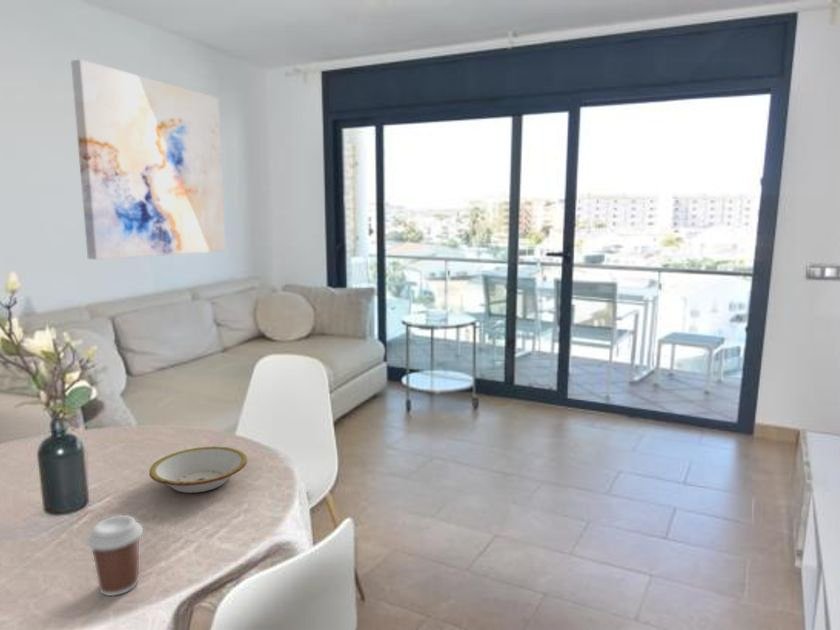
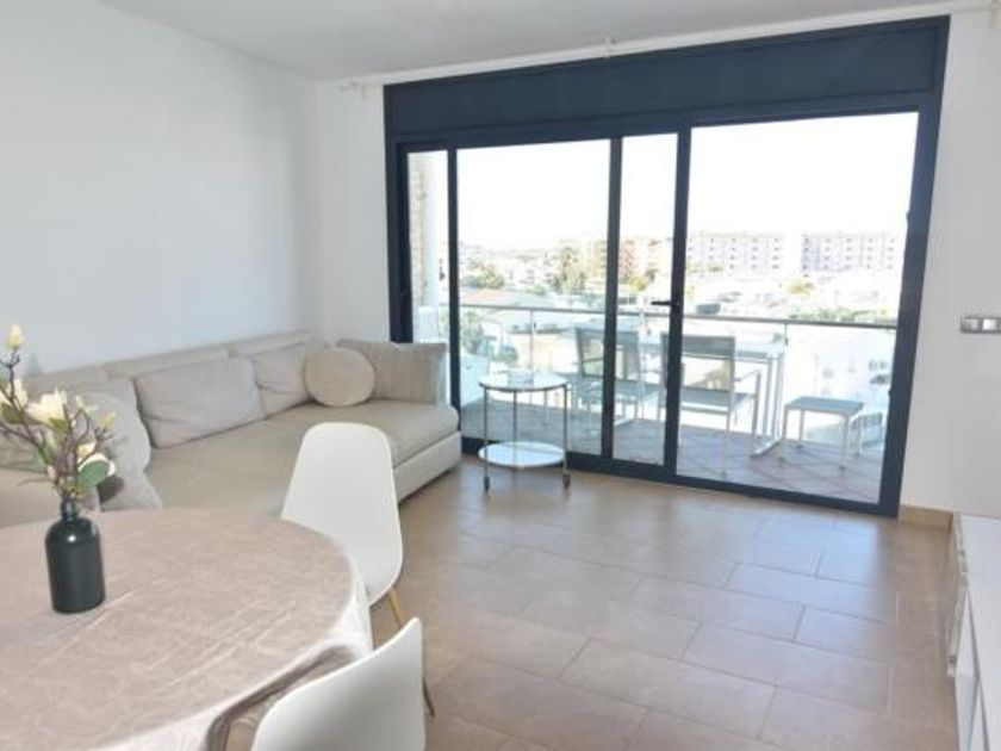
- wall art [70,58,227,260]
- coffee cup [86,514,144,597]
- bowl [148,446,248,494]
